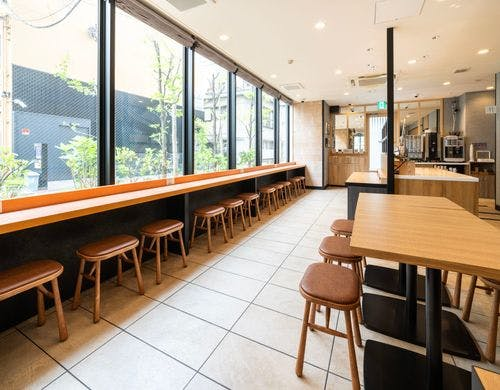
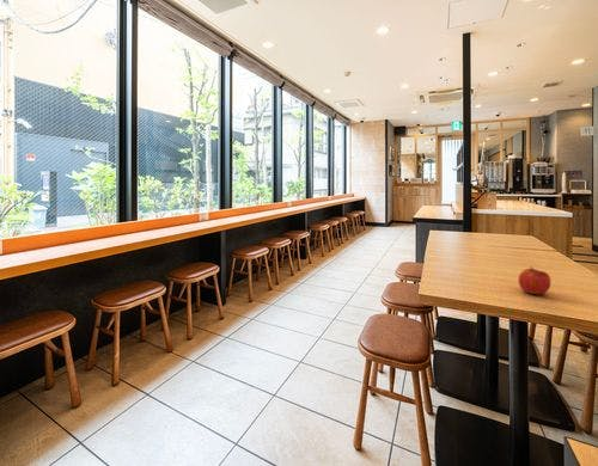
+ apple [517,265,551,295]
